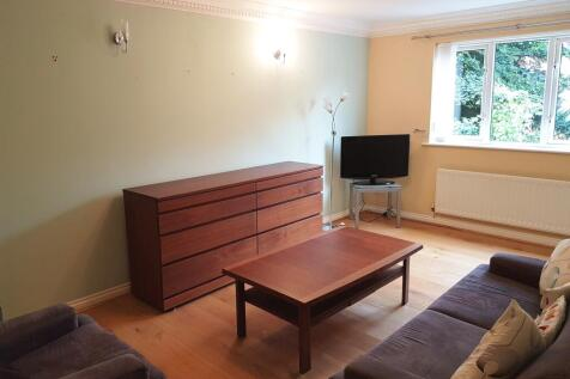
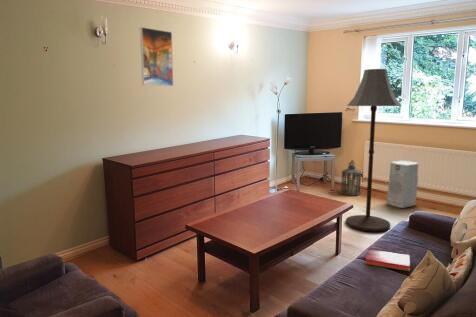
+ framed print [139,26,174,87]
+ air purifier [386,160,419,209]
+ lantern [340,159,362,196]
+ floor lamp [345,68,403,233]
+ hardback book [364,248,411,272]
